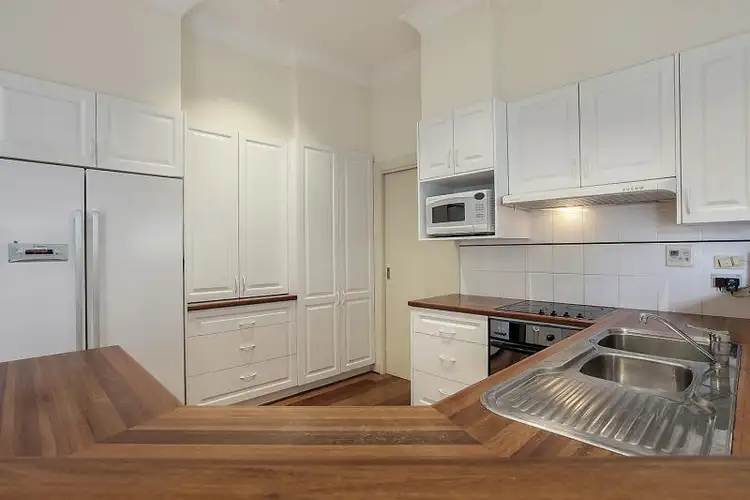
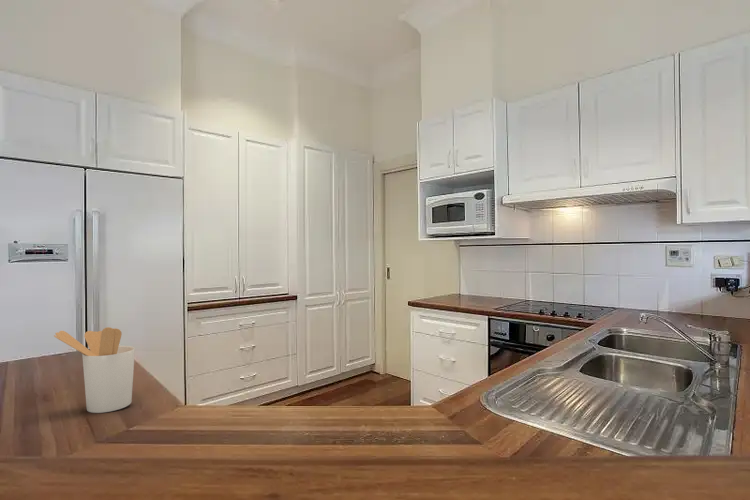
+ utensil holder [53,326,136,414]
